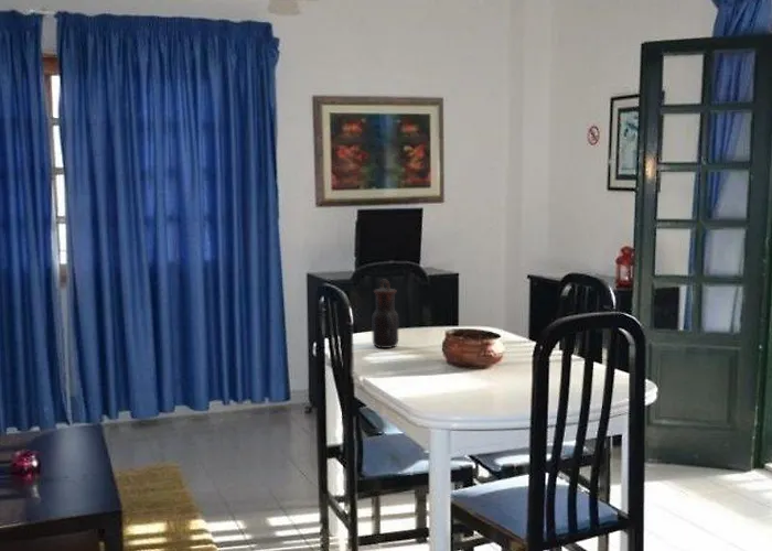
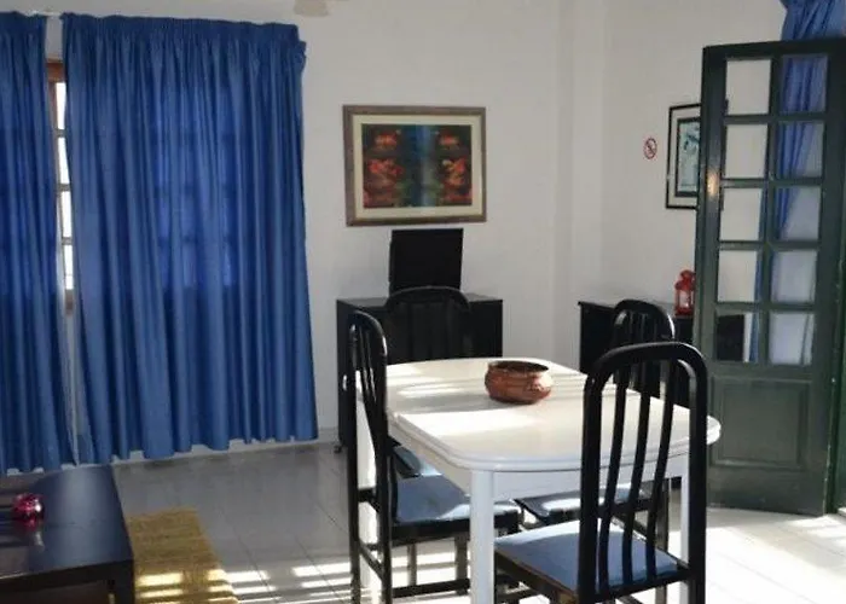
- teapot [372,279,399,349]
